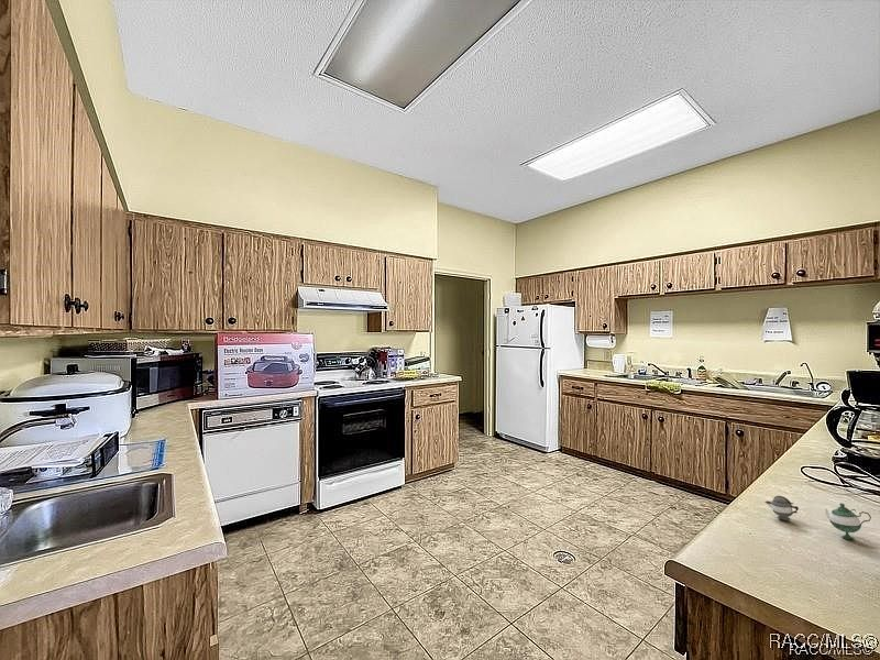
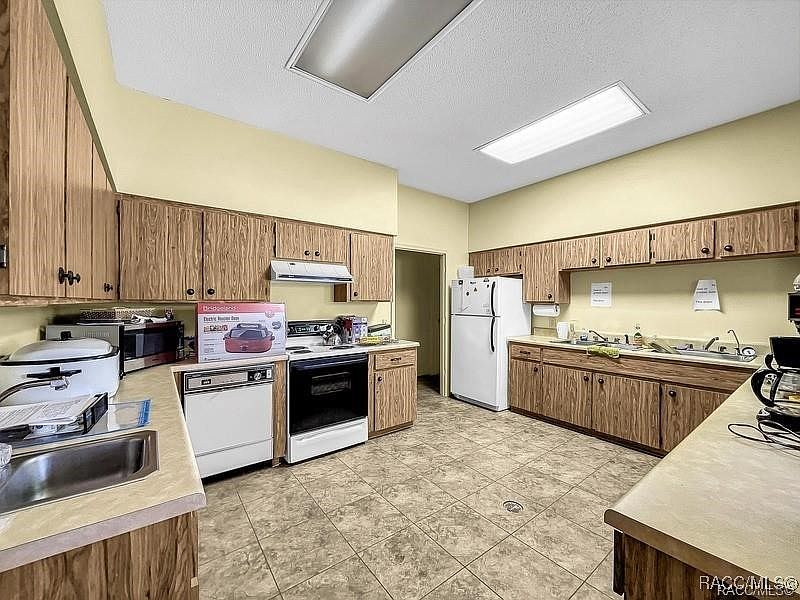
- teapot [763,495,872,541]
